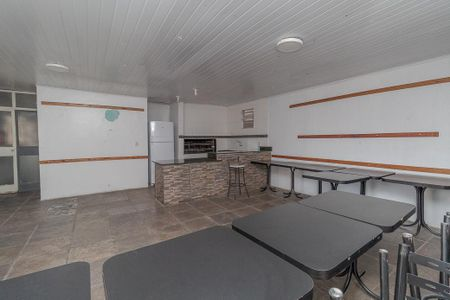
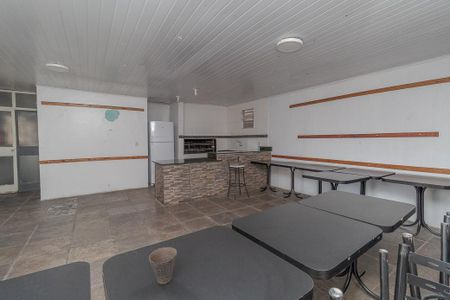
+ cup [148,246,178,285]
